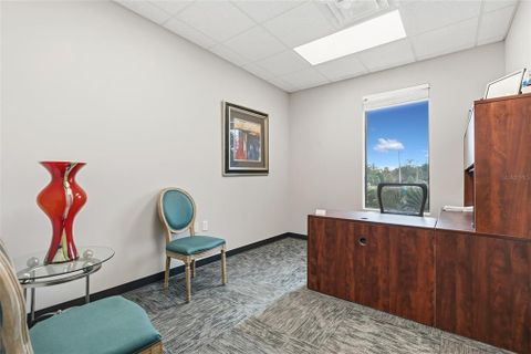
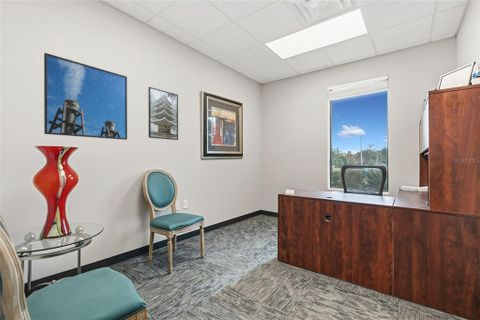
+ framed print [43,52,128,141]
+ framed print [147,86,179,141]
